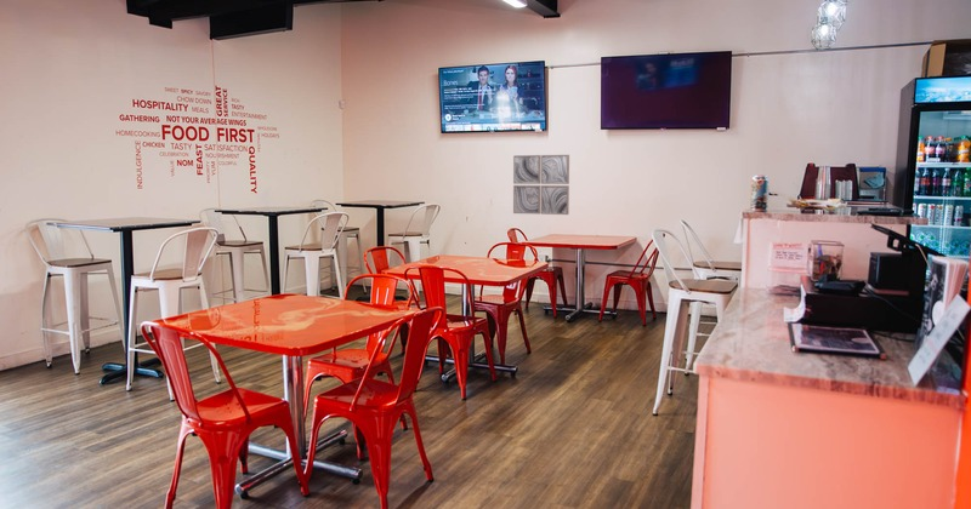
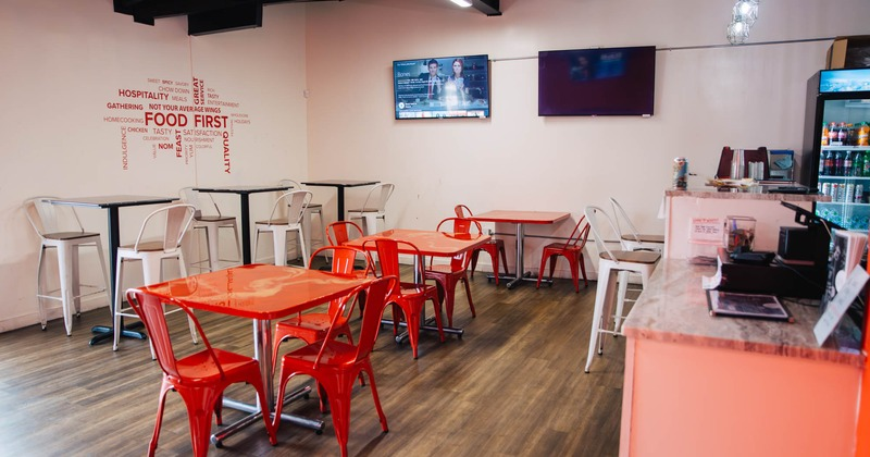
- wall art [512,154,570,216]
